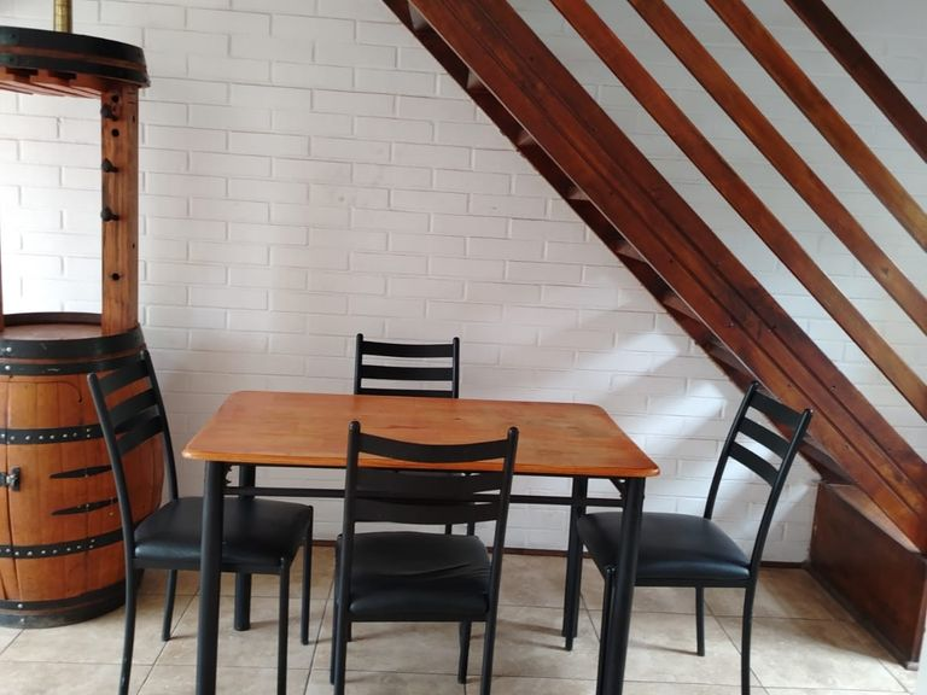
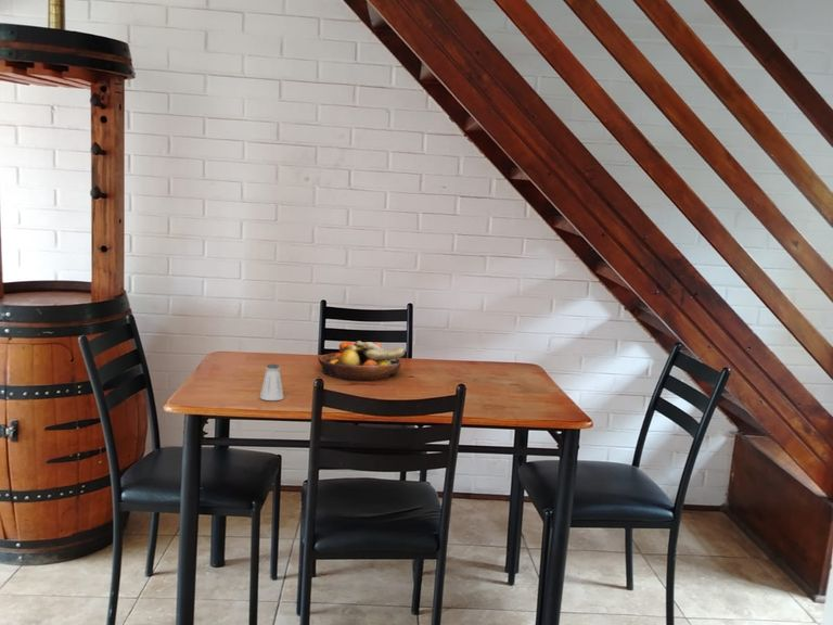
+ saltshaker [258,363,284,401]
+ fruit bowl [318,340,408,381]
